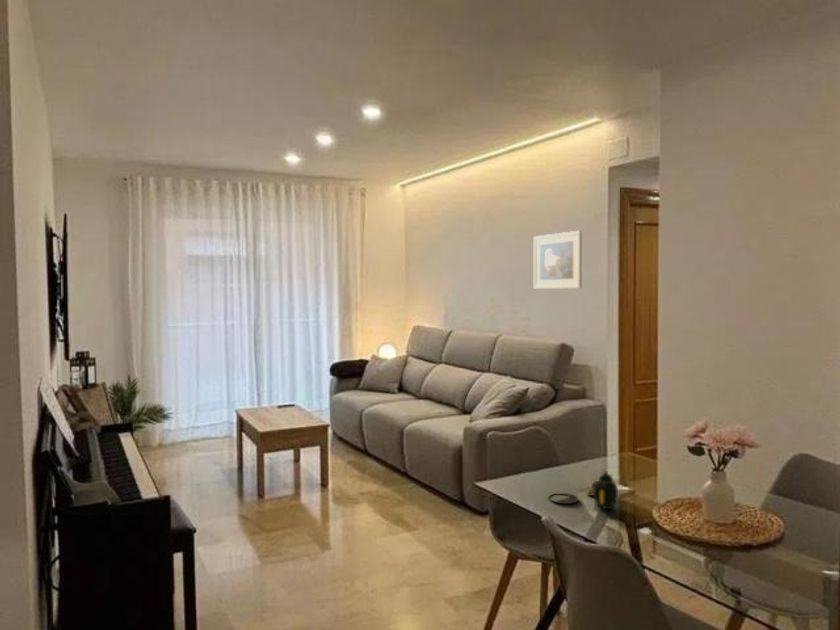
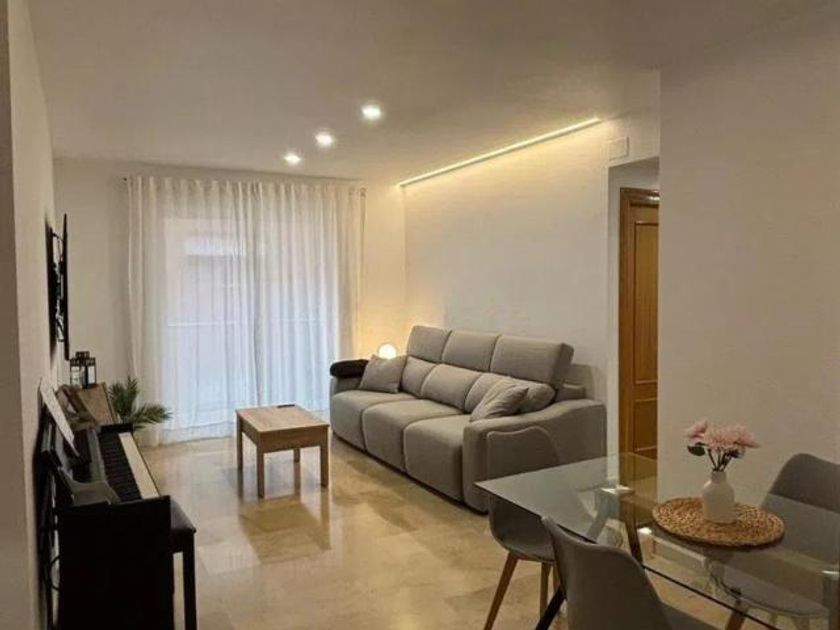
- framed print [533,230,583,290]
- teapot [547,470,619,510]
